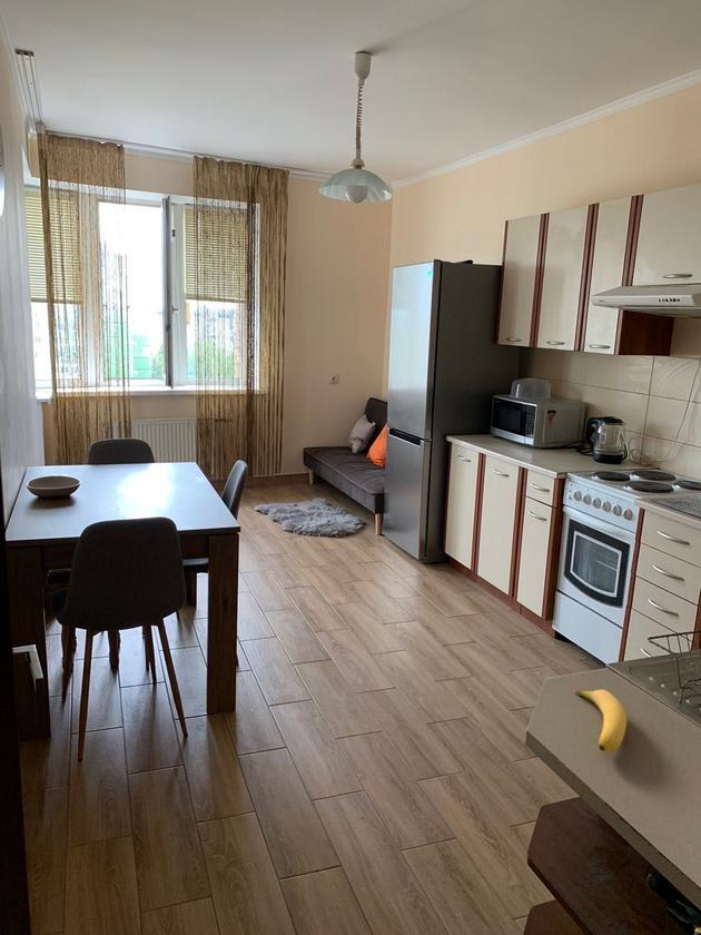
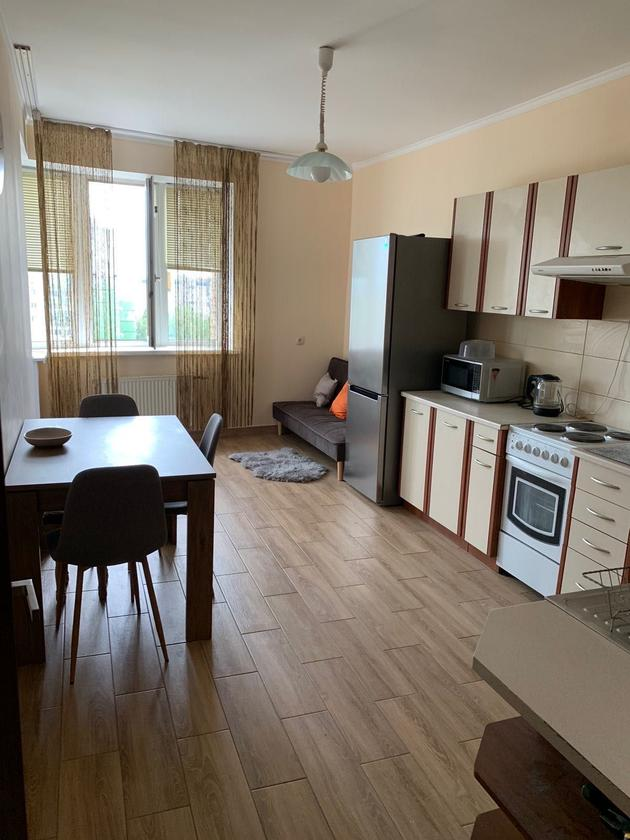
- banana [574,689,628,752]
